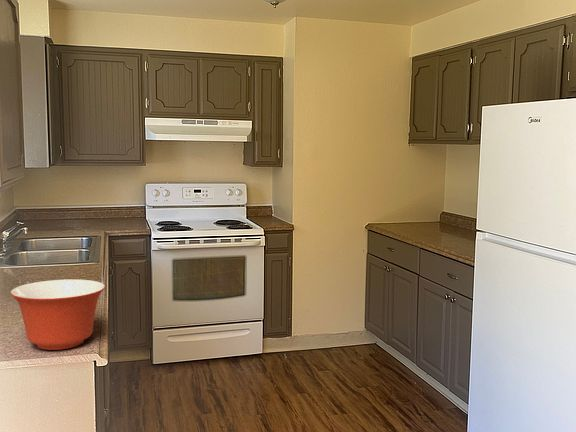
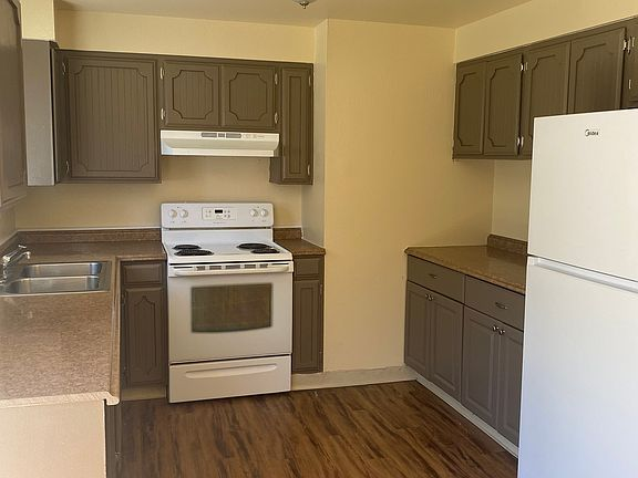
- mixing bowl [9,278,106,351]
